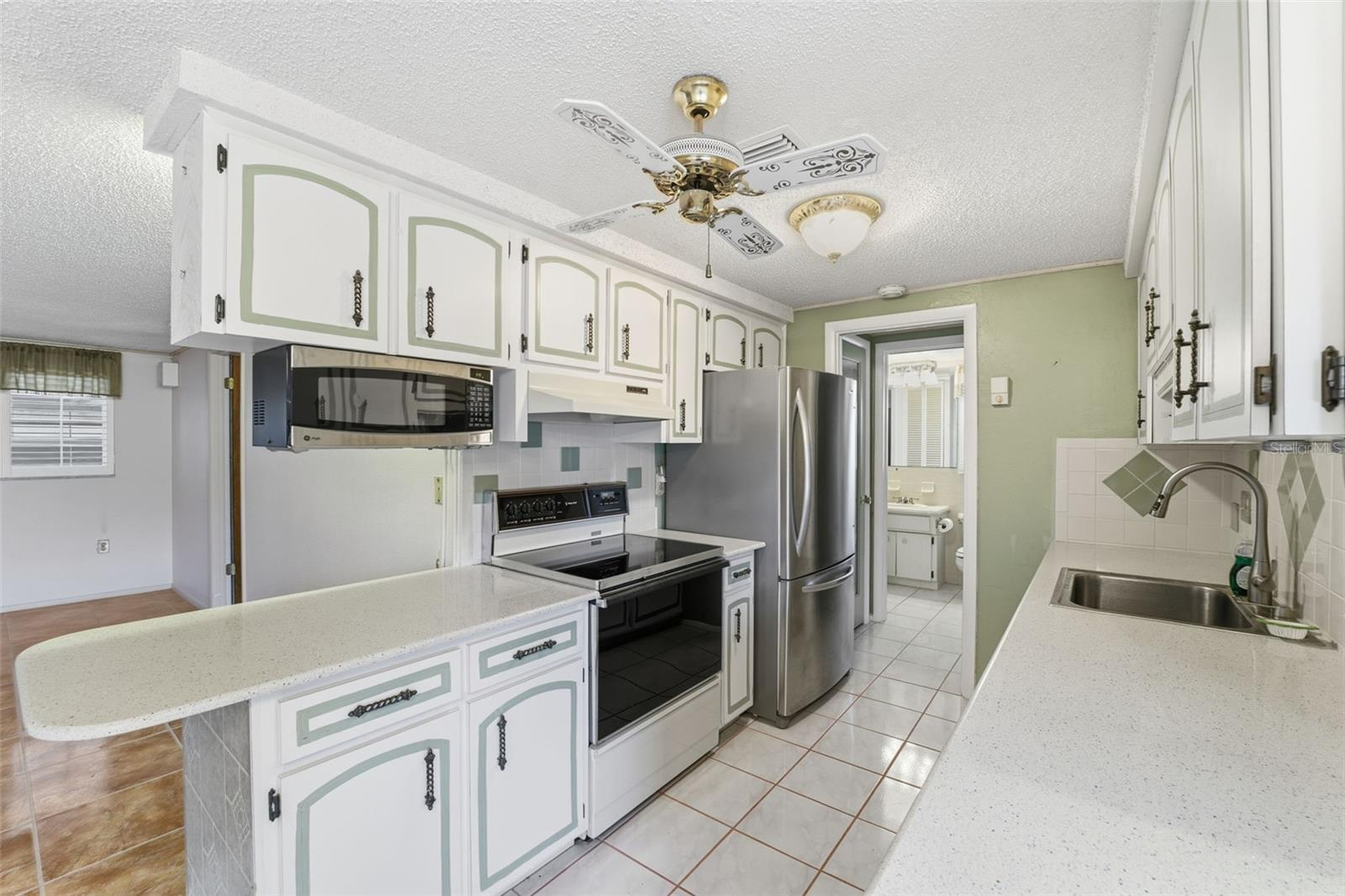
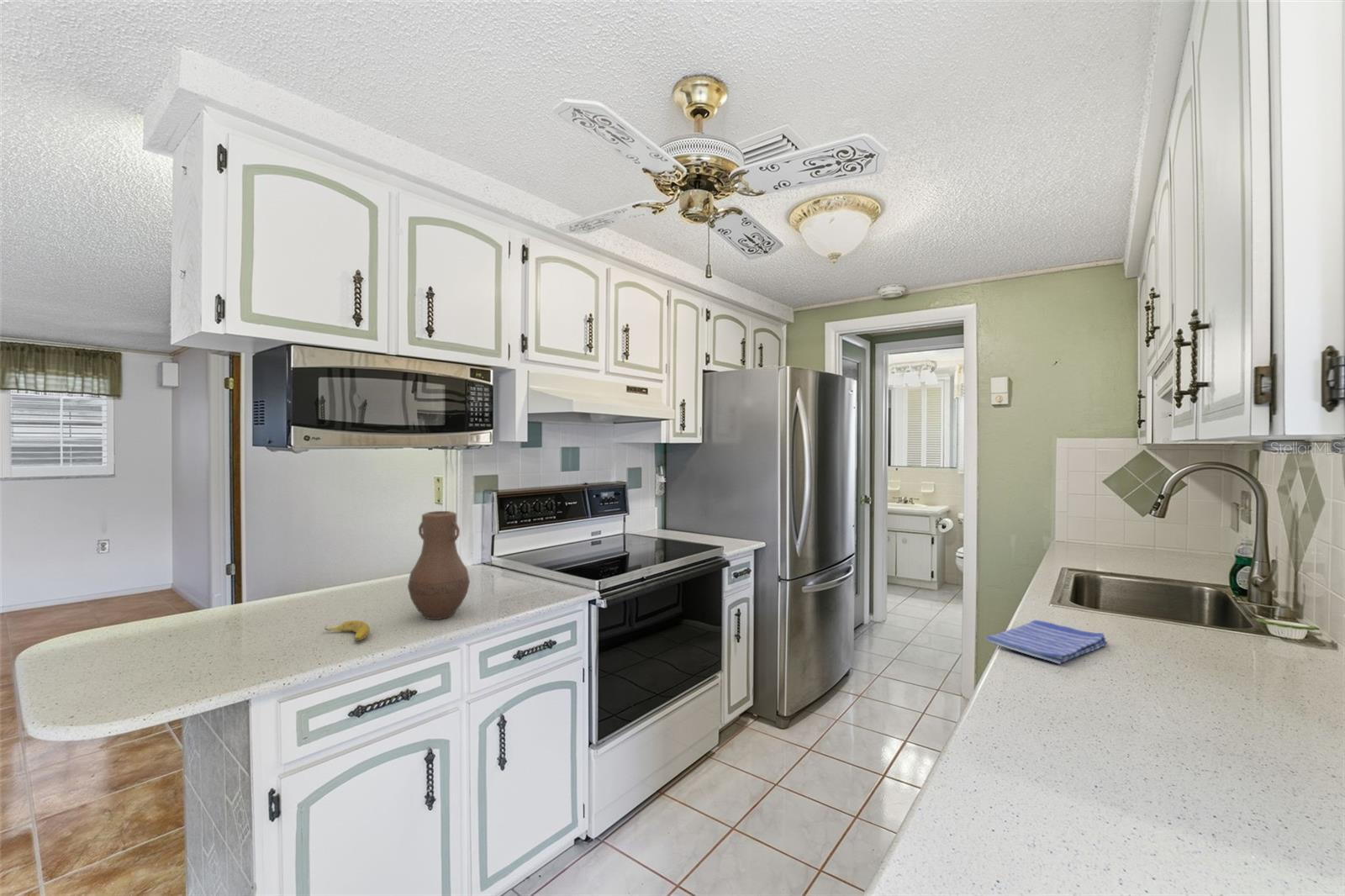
+ banana [324,619,371,641]
+ dish towel [984,619,1109,665]
+ vase [407,510,471,620]
